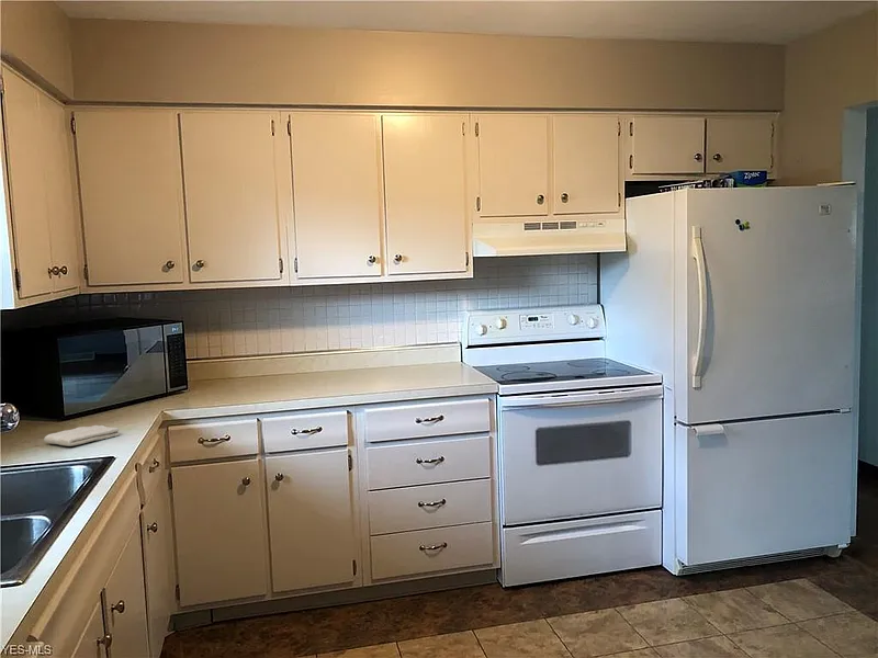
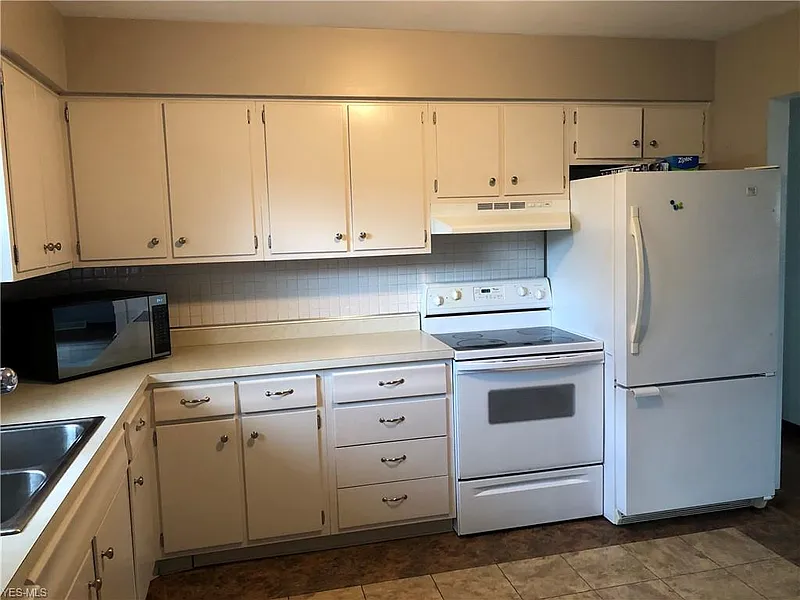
- washcloth [43,424,121,447]
